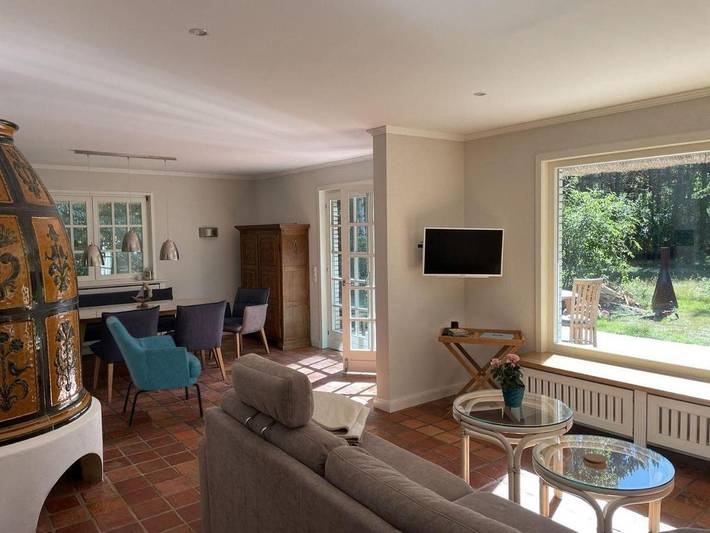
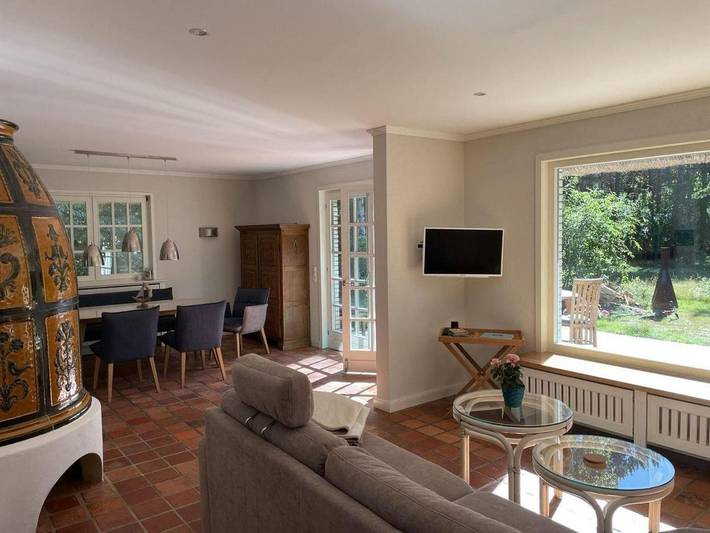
- armchair [105,315,204,427]
